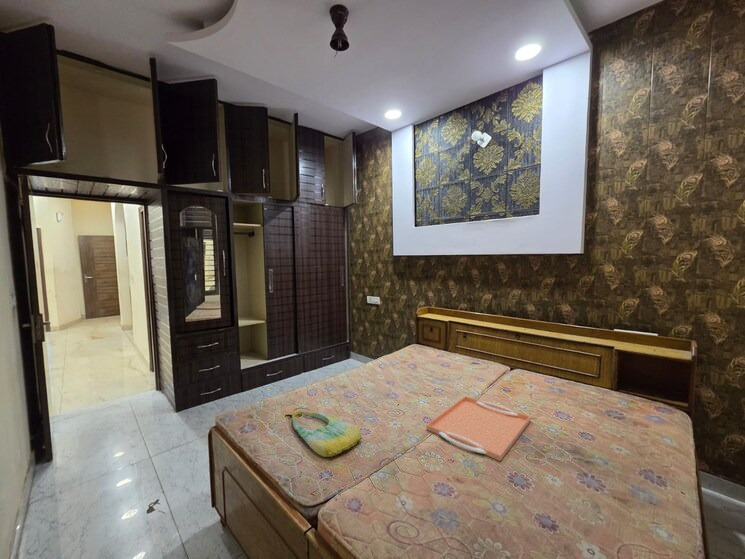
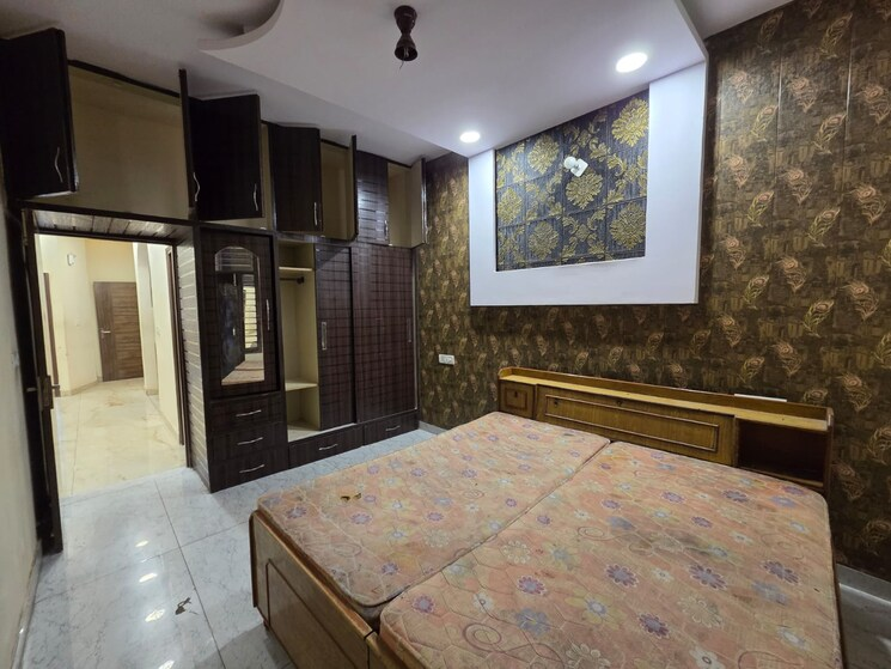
- serving tray [425,395,532,462]
- tote bag [291,407,364,458]
